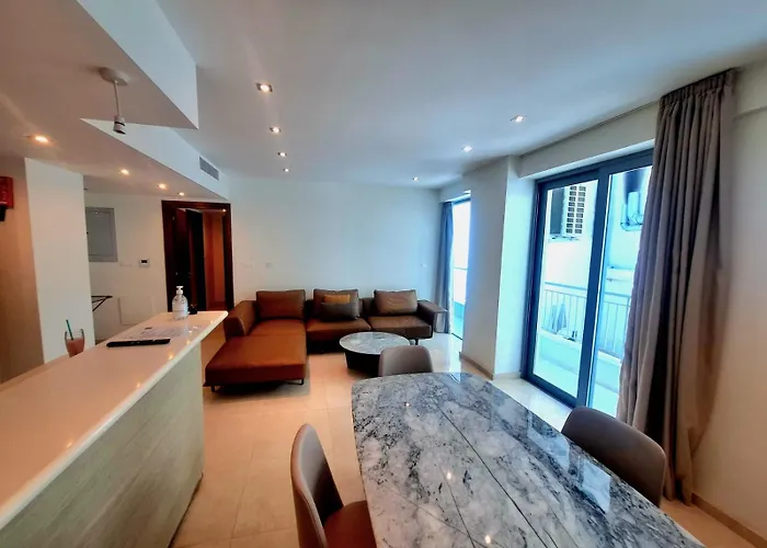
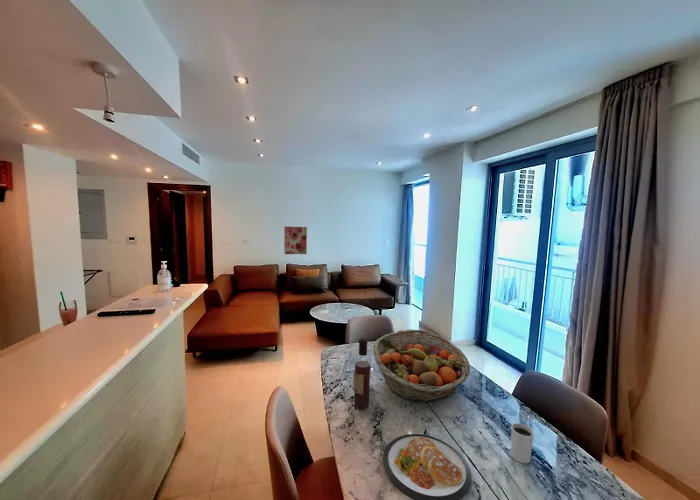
+ glass [510,422,535,464]
+ wall art [283,226,308,255]
+ fruit basket [372,329,471,403]
+ dish [382,433,473,500]
+ wine bottle [352,337,371,410]
